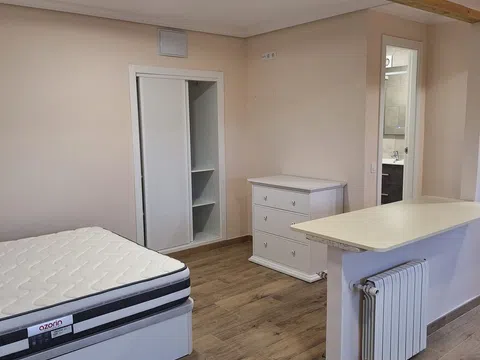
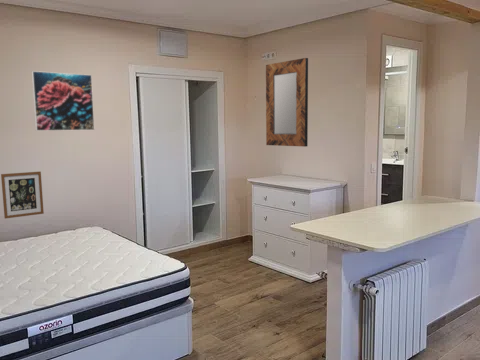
+ wall art [0,171,45,220]
+ home mirror [265,57,309,148]
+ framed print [31,70,96,132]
